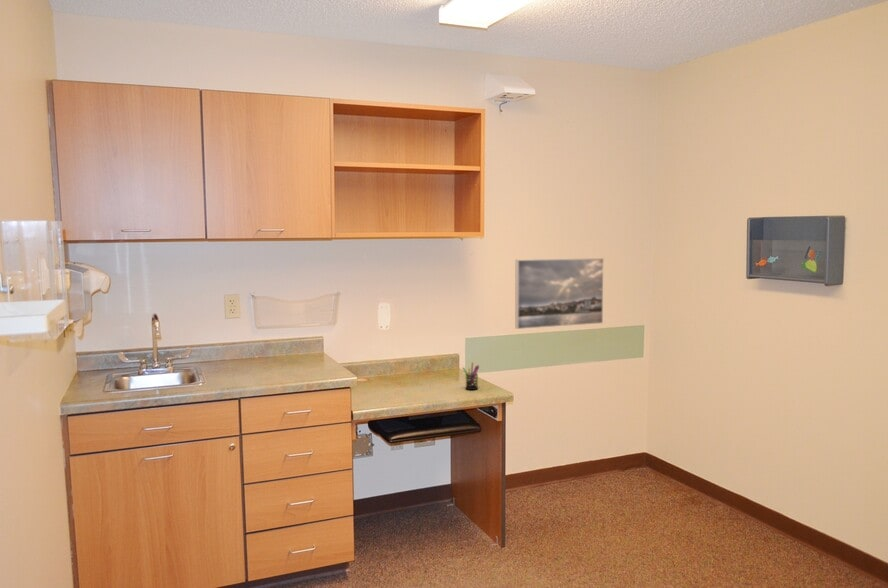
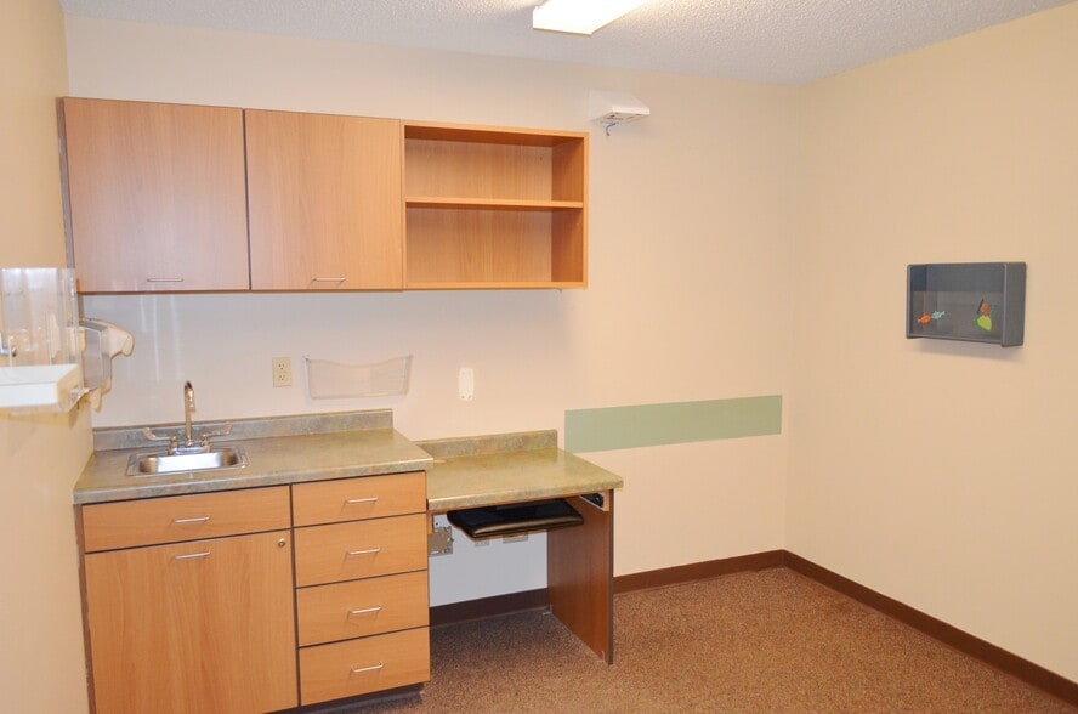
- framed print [514,257,605,330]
- pen holder [462,362,480,391]
